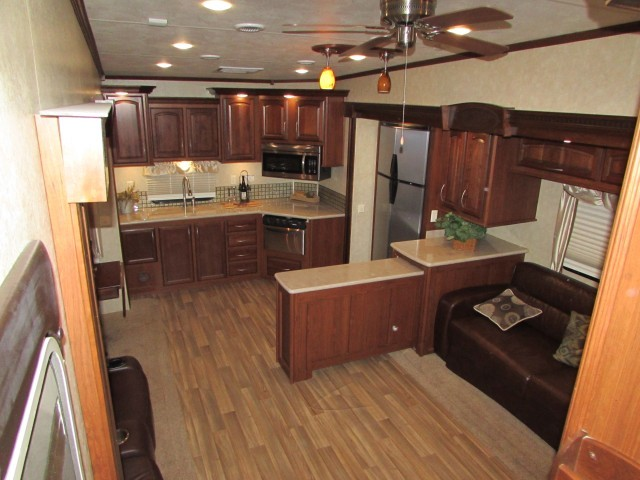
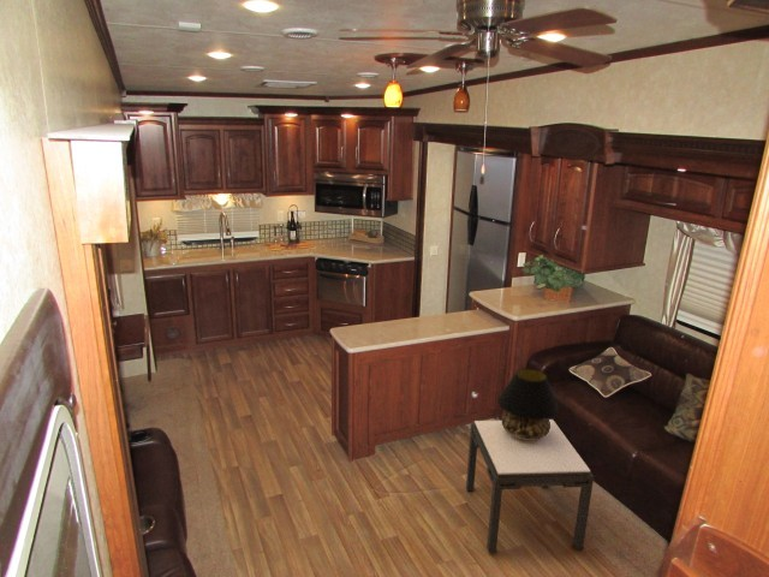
+ table lamp [496,367,560,440]
+ side table [465,418,595,554]
